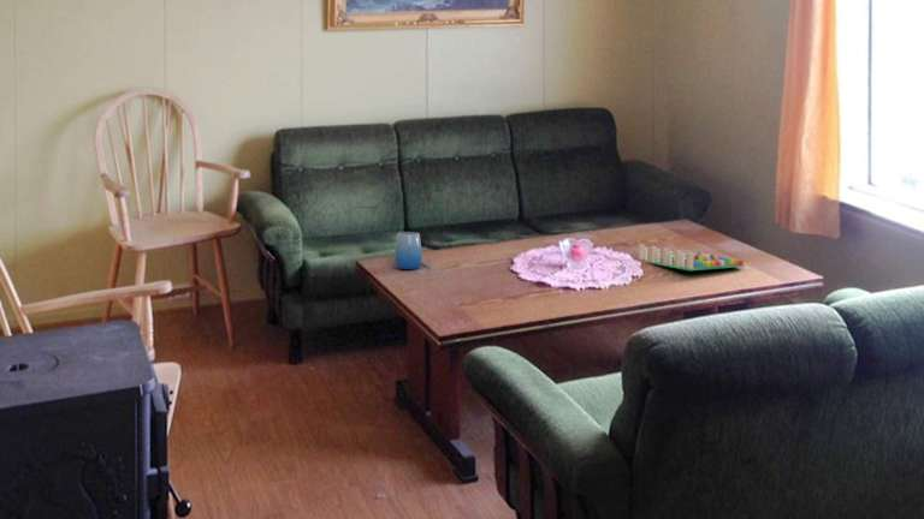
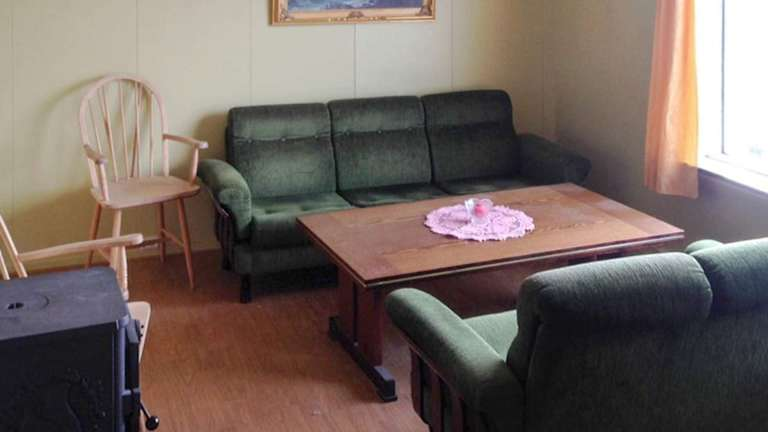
- board game [636,243,747,272]
- cup [393,231,424,270]
